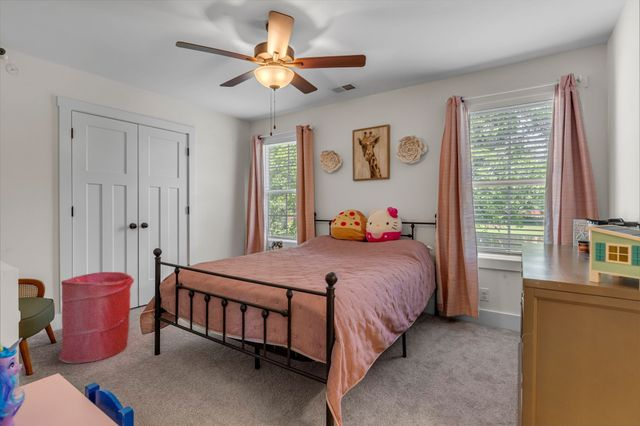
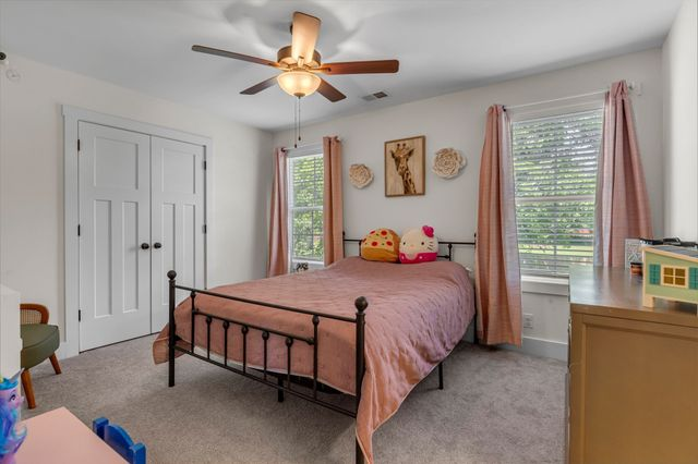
- laundry hamper [58,271,135,364]
